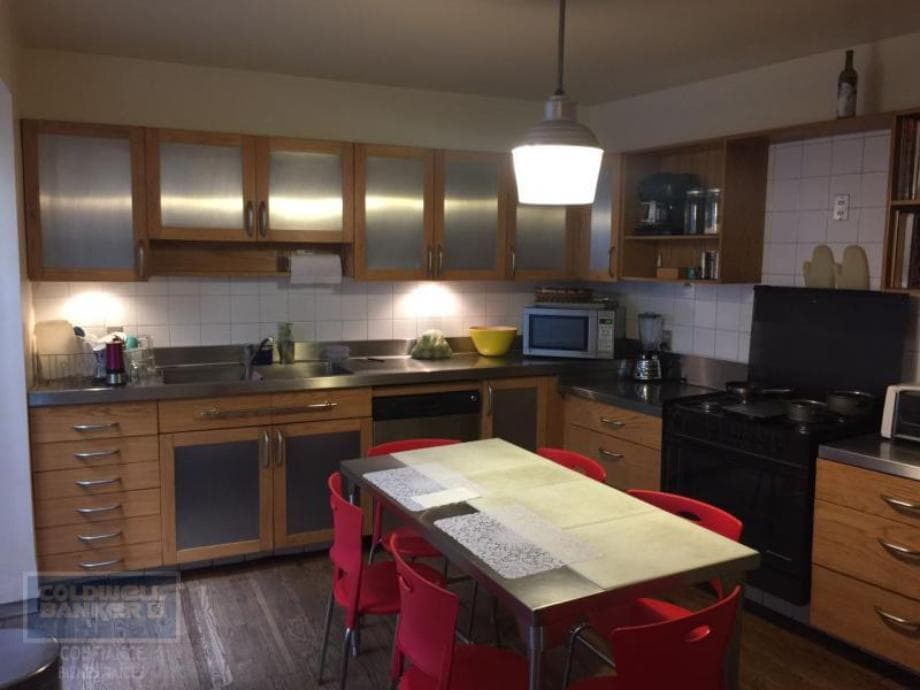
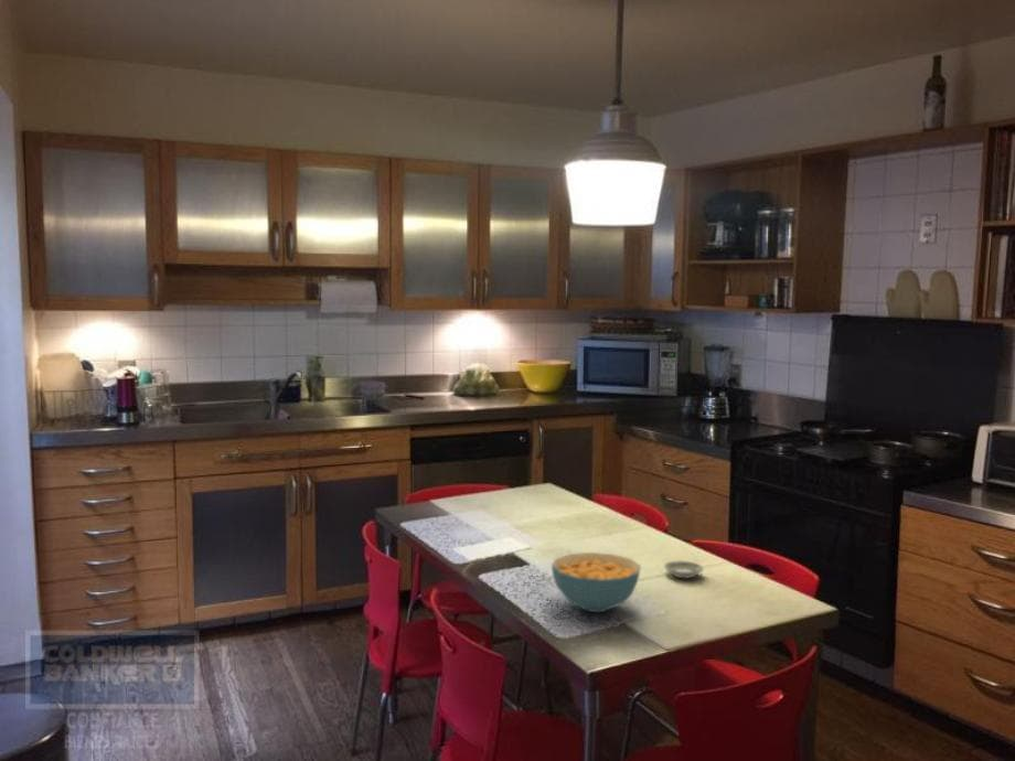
+ saucer [663,559,705,579]
+ cereal bowl [551,551,642,613]
